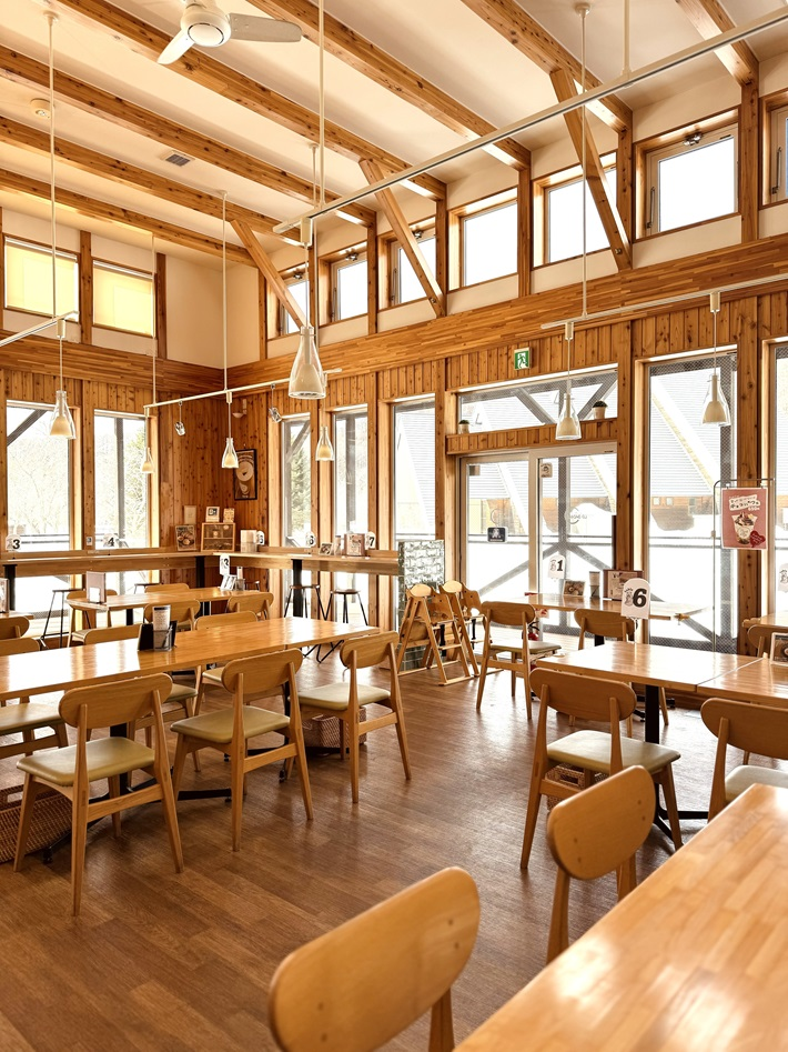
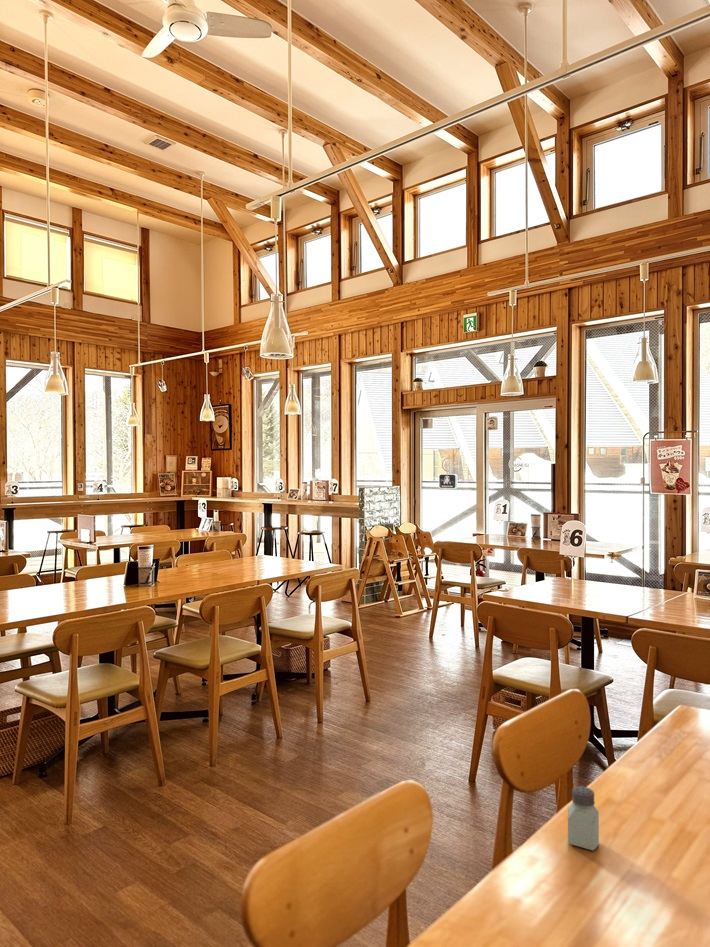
+ saltshaker [567,785,600,851]
